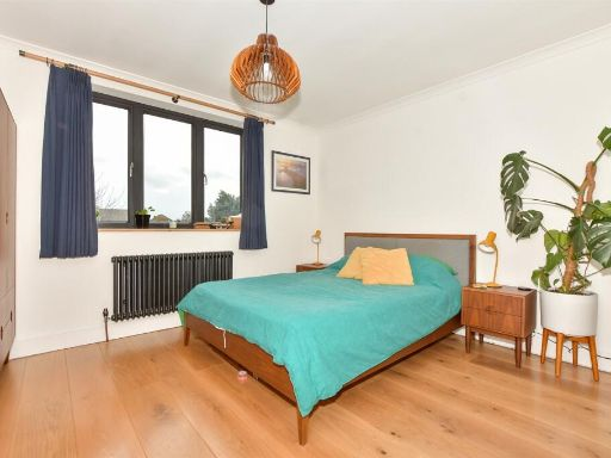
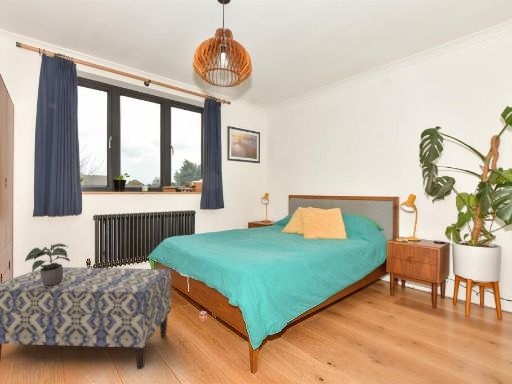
+ potted plant [24,243,71,287]
+ bench [0,266,172,370]
